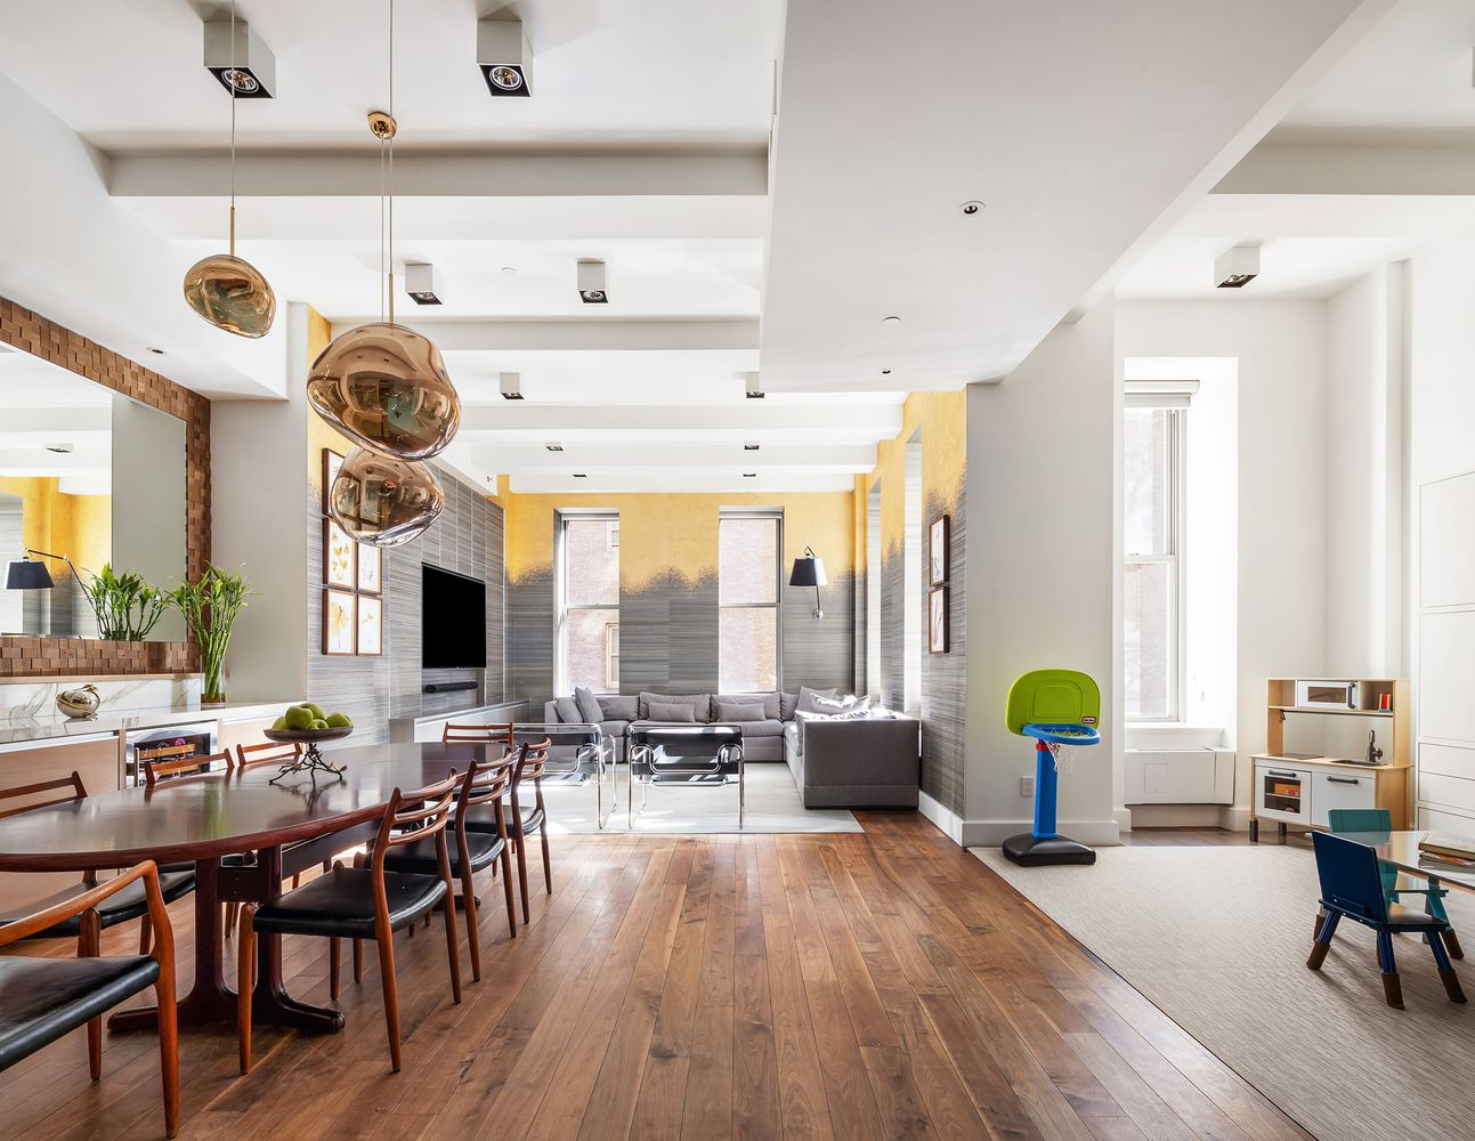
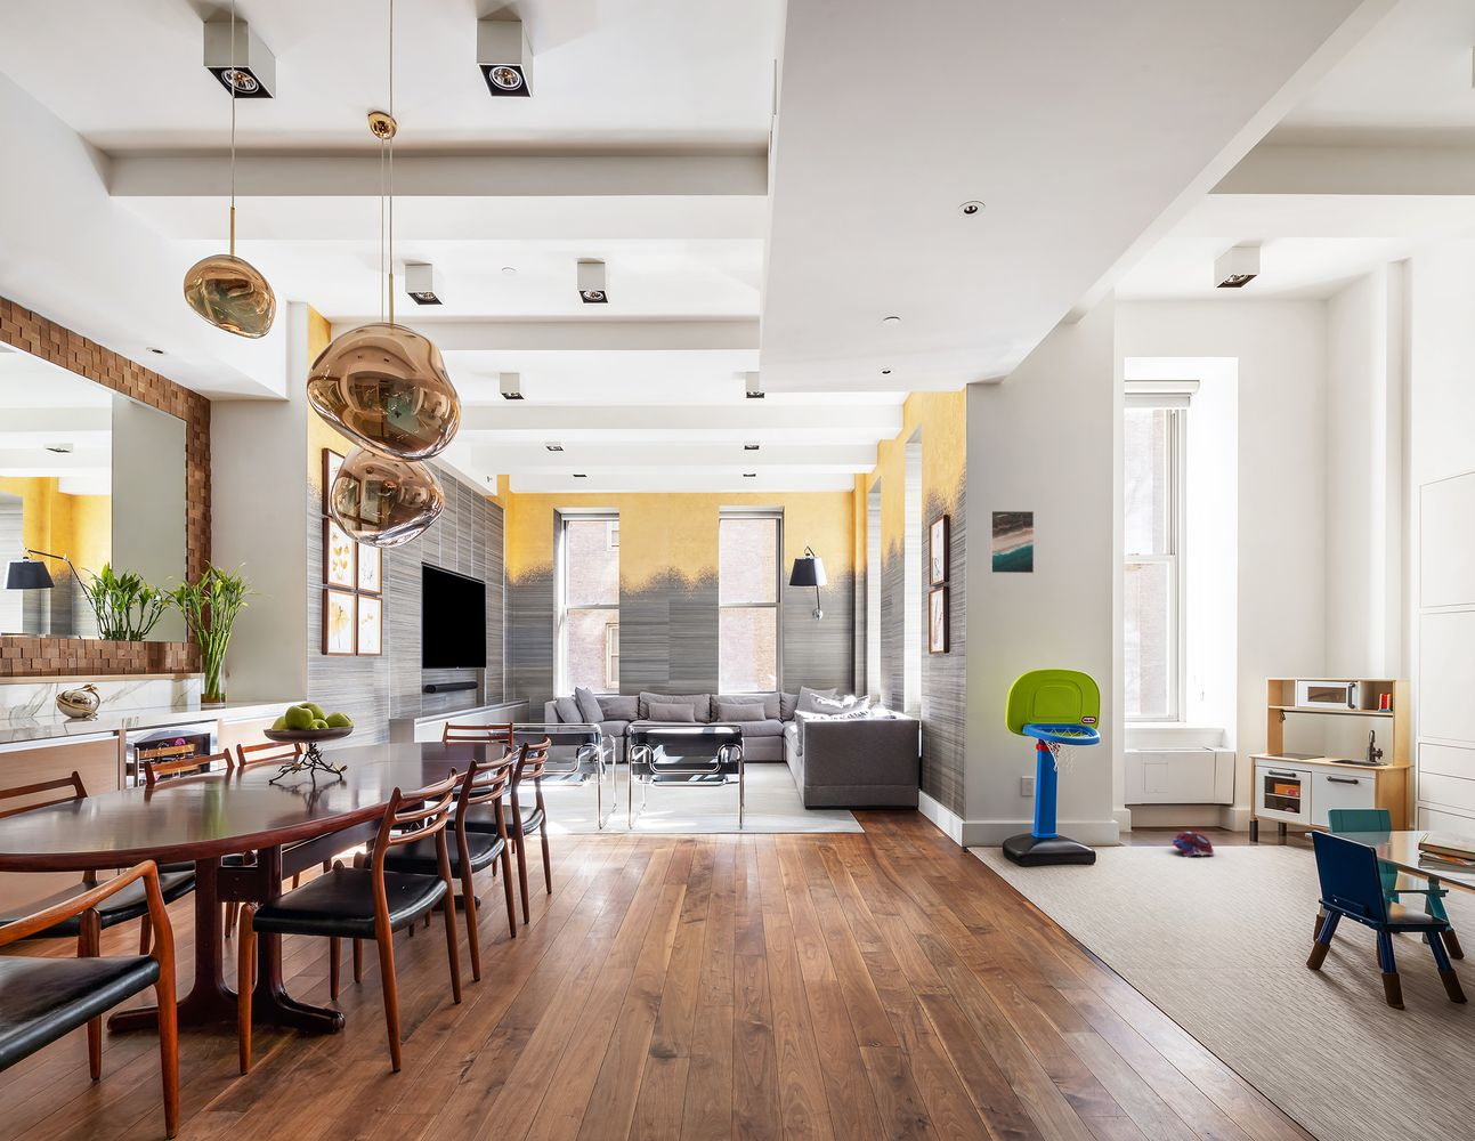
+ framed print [989,510,1034,575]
+ plush toy [1171,831,1215,858]
